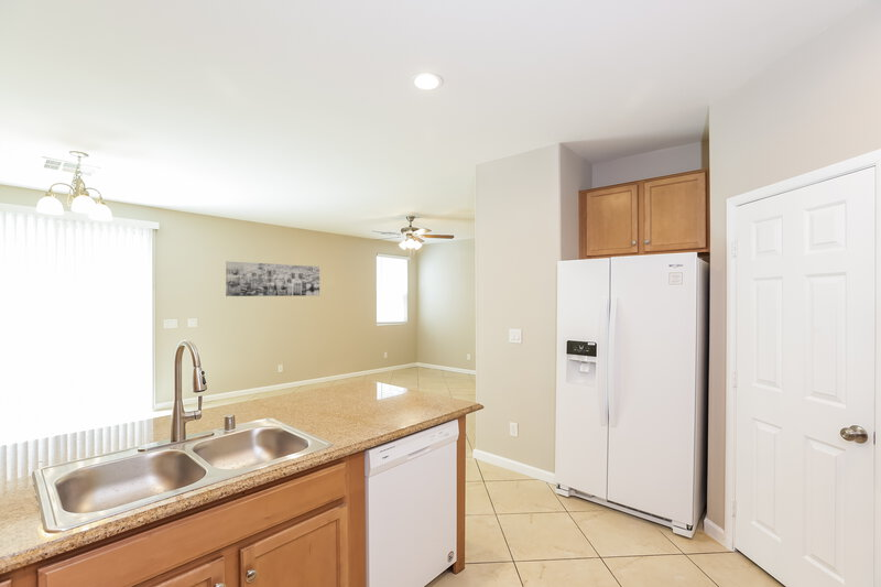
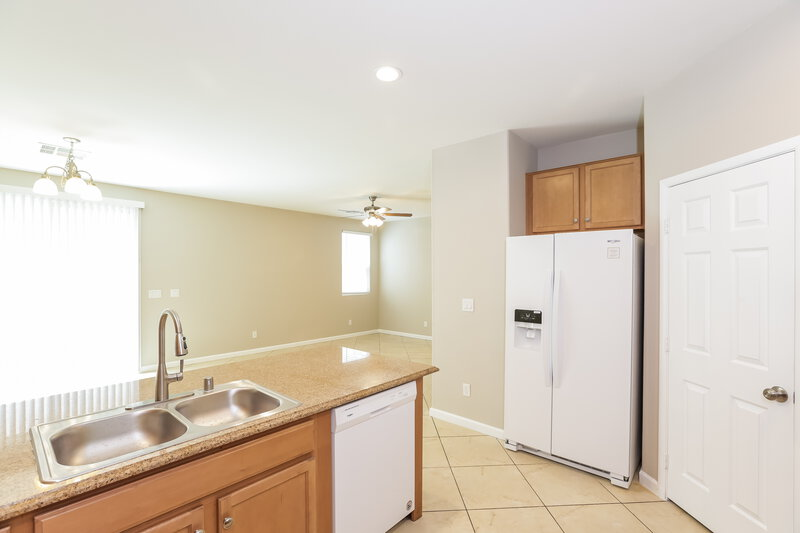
- wall art [225,260,320,297]
